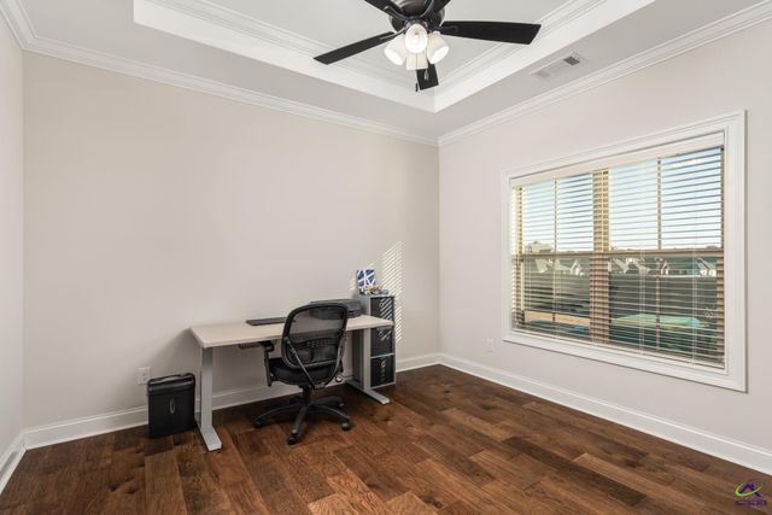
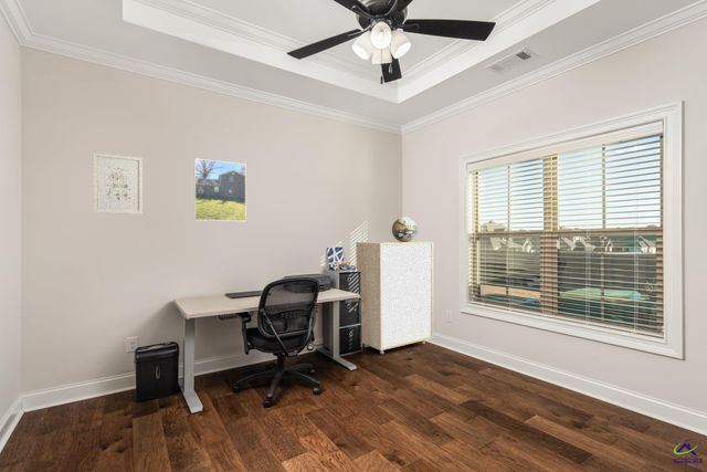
+ storage cabinet [355,241,434,355]
+ wall art [93,151,144,216]
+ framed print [193,157,247,222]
+ decorative sphere [391,216,419,242]
